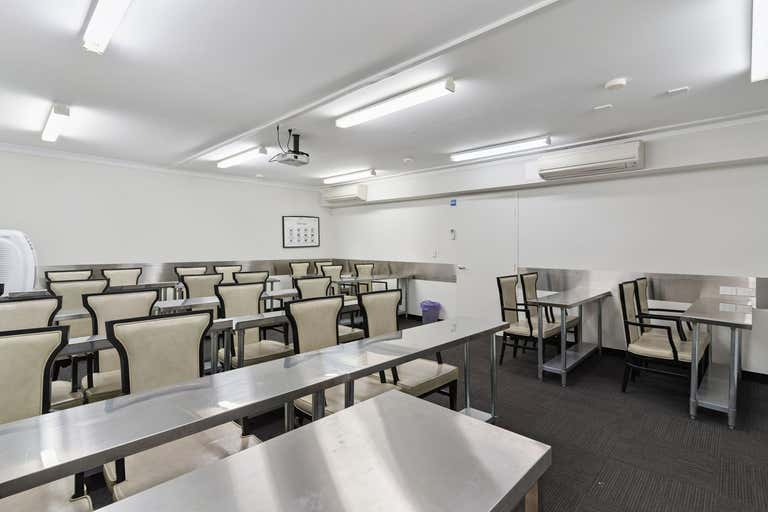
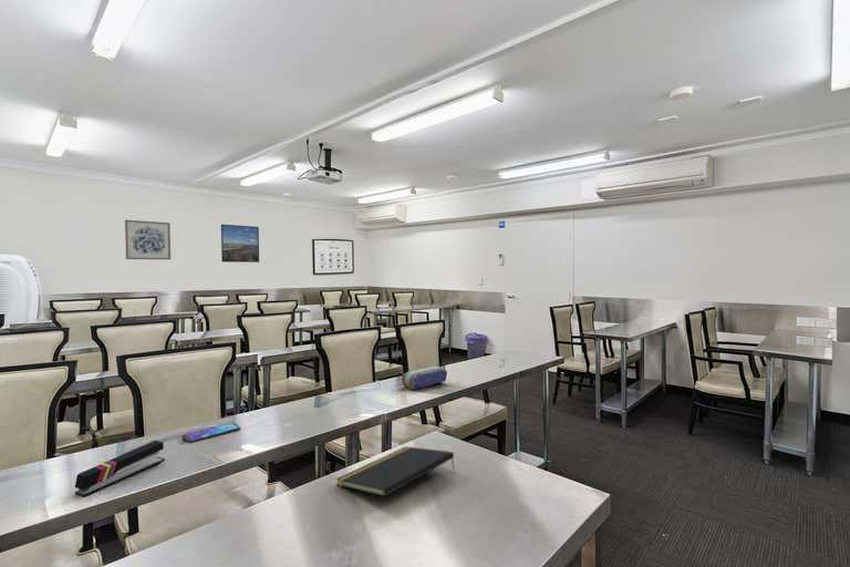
+ wall art [124,219,172,260]
+ smartphone [182,421,241,444]
+ notepad [335,445,456,497]
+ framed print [220,224,260,264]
+ pencil case [401,365,448,391]
+ stapler [74,440,166,498]
